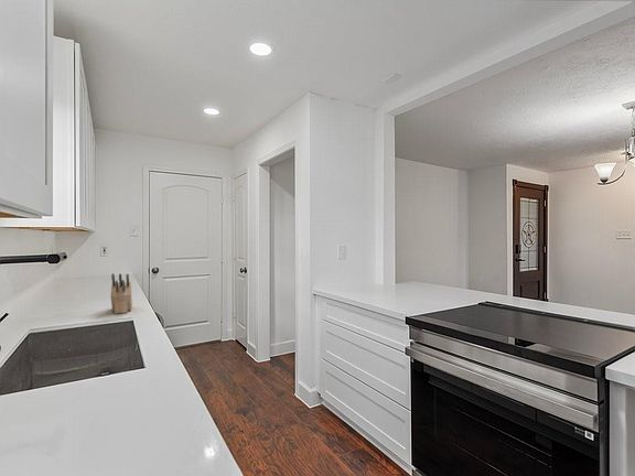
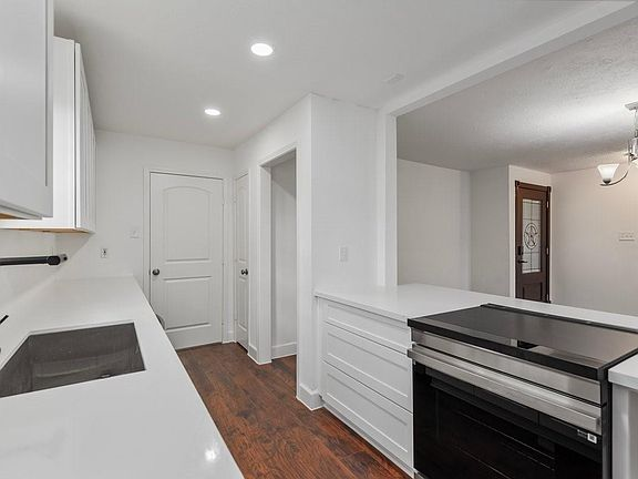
- knife block [109,273,133,315]
